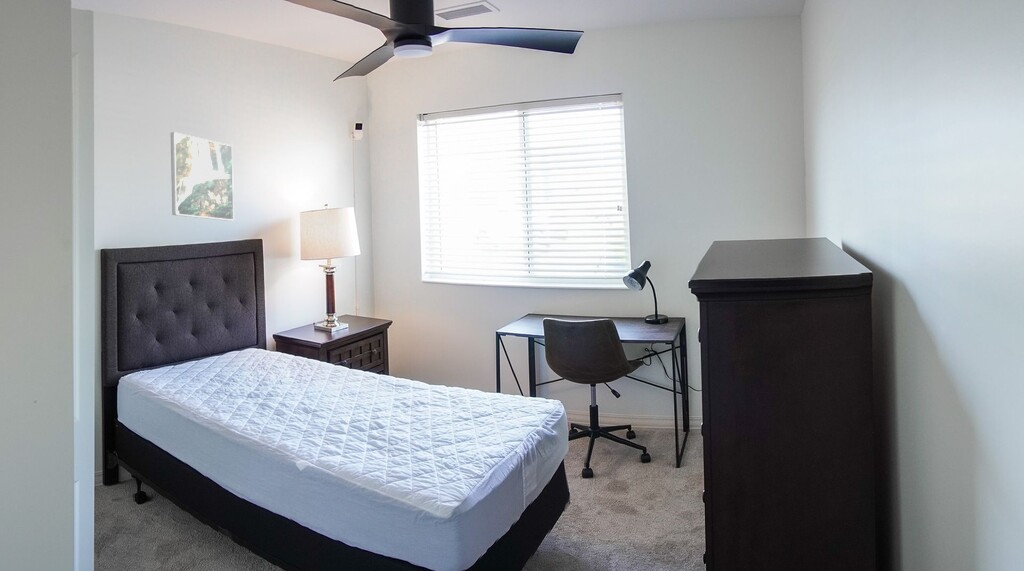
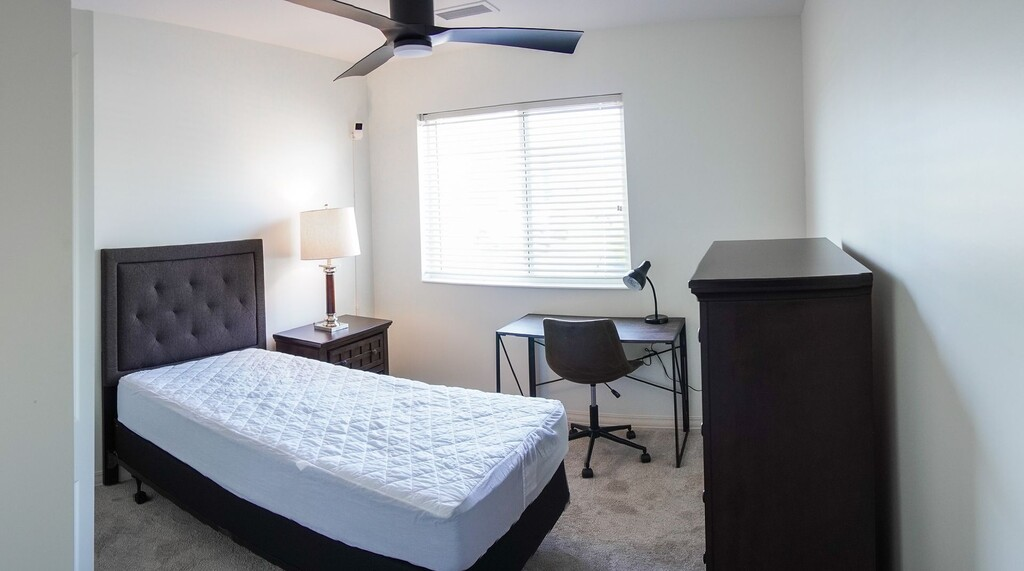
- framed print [170,131,235,222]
